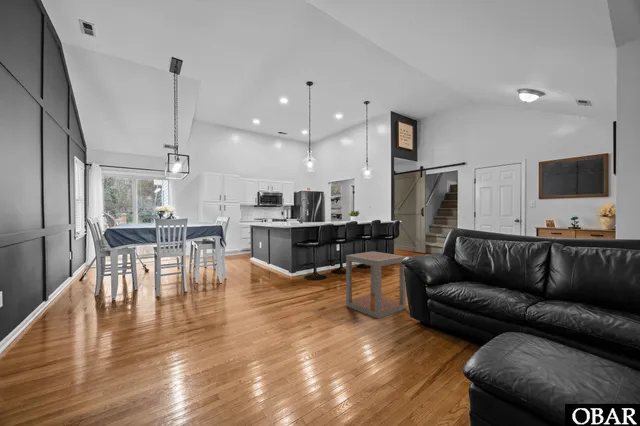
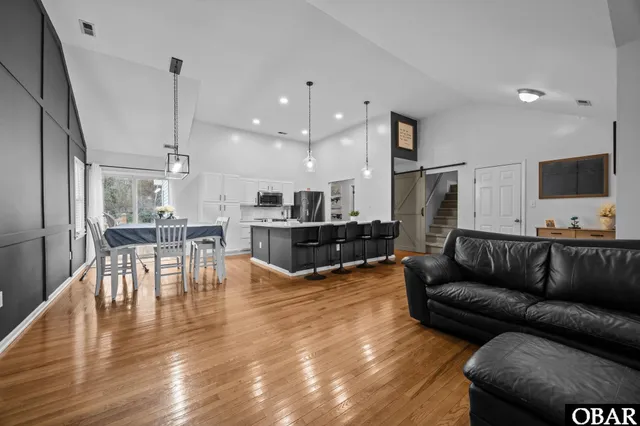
- side table [345,250,407,320]
